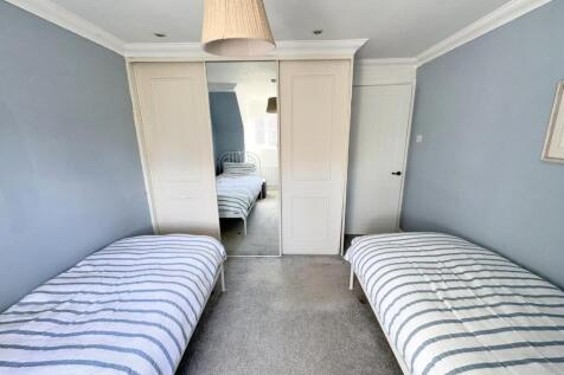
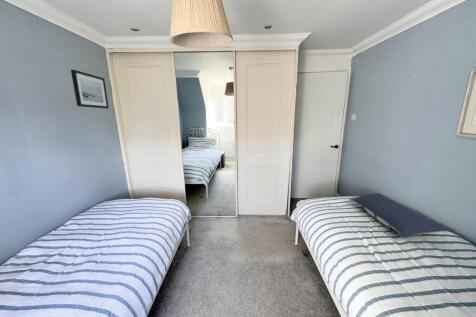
+ wall art [70,69,110,109]
+ pillow [348,192,451,239]
